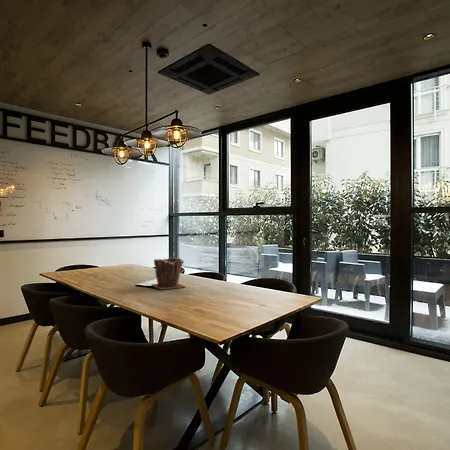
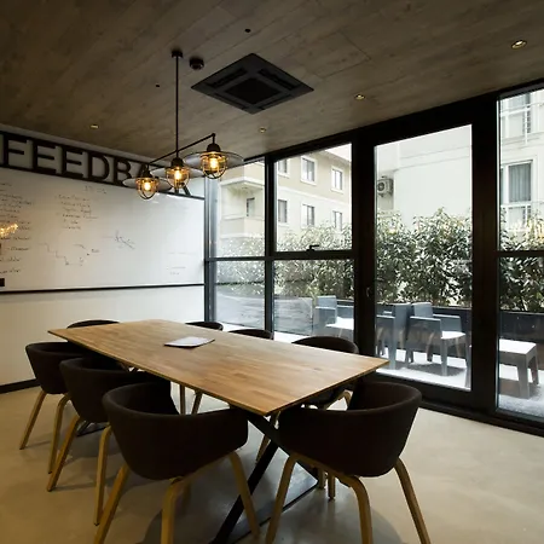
- plant pot [150,257,187,291]
